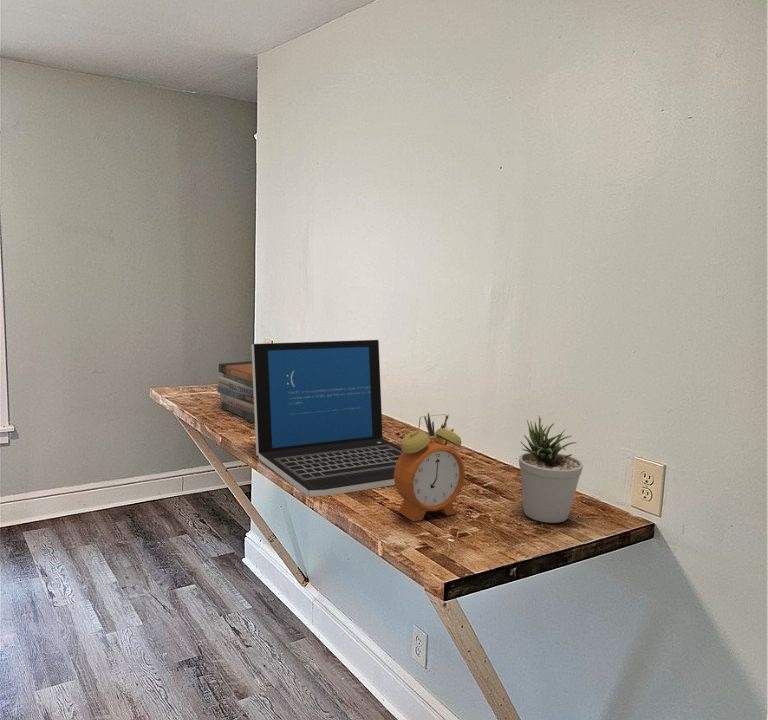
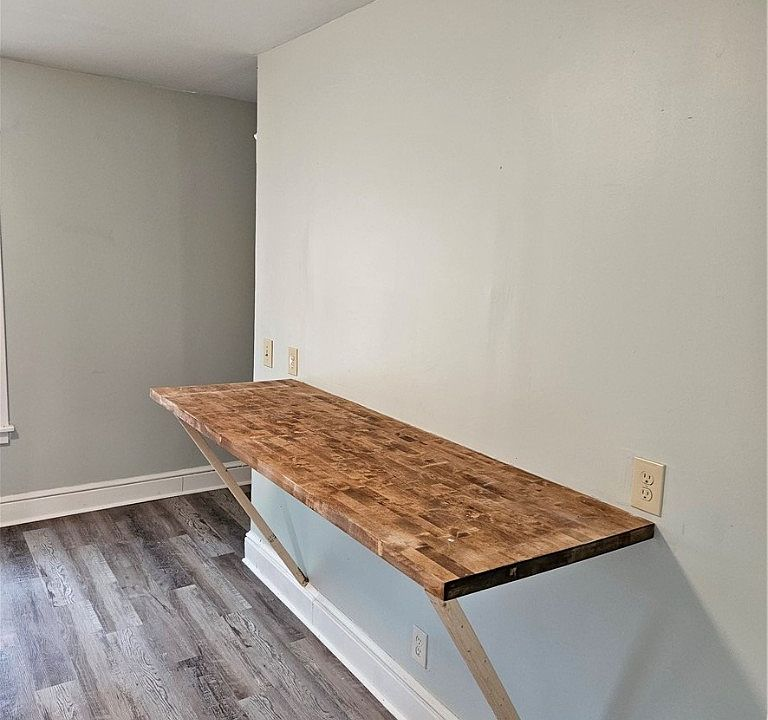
- book stack [216,360,255,424]
- laptop [250,339,403,498]
- potted plant [518,416,584,524]
- pencil box [423,412,450,444]
- alarm clock [394,413,466,522]
